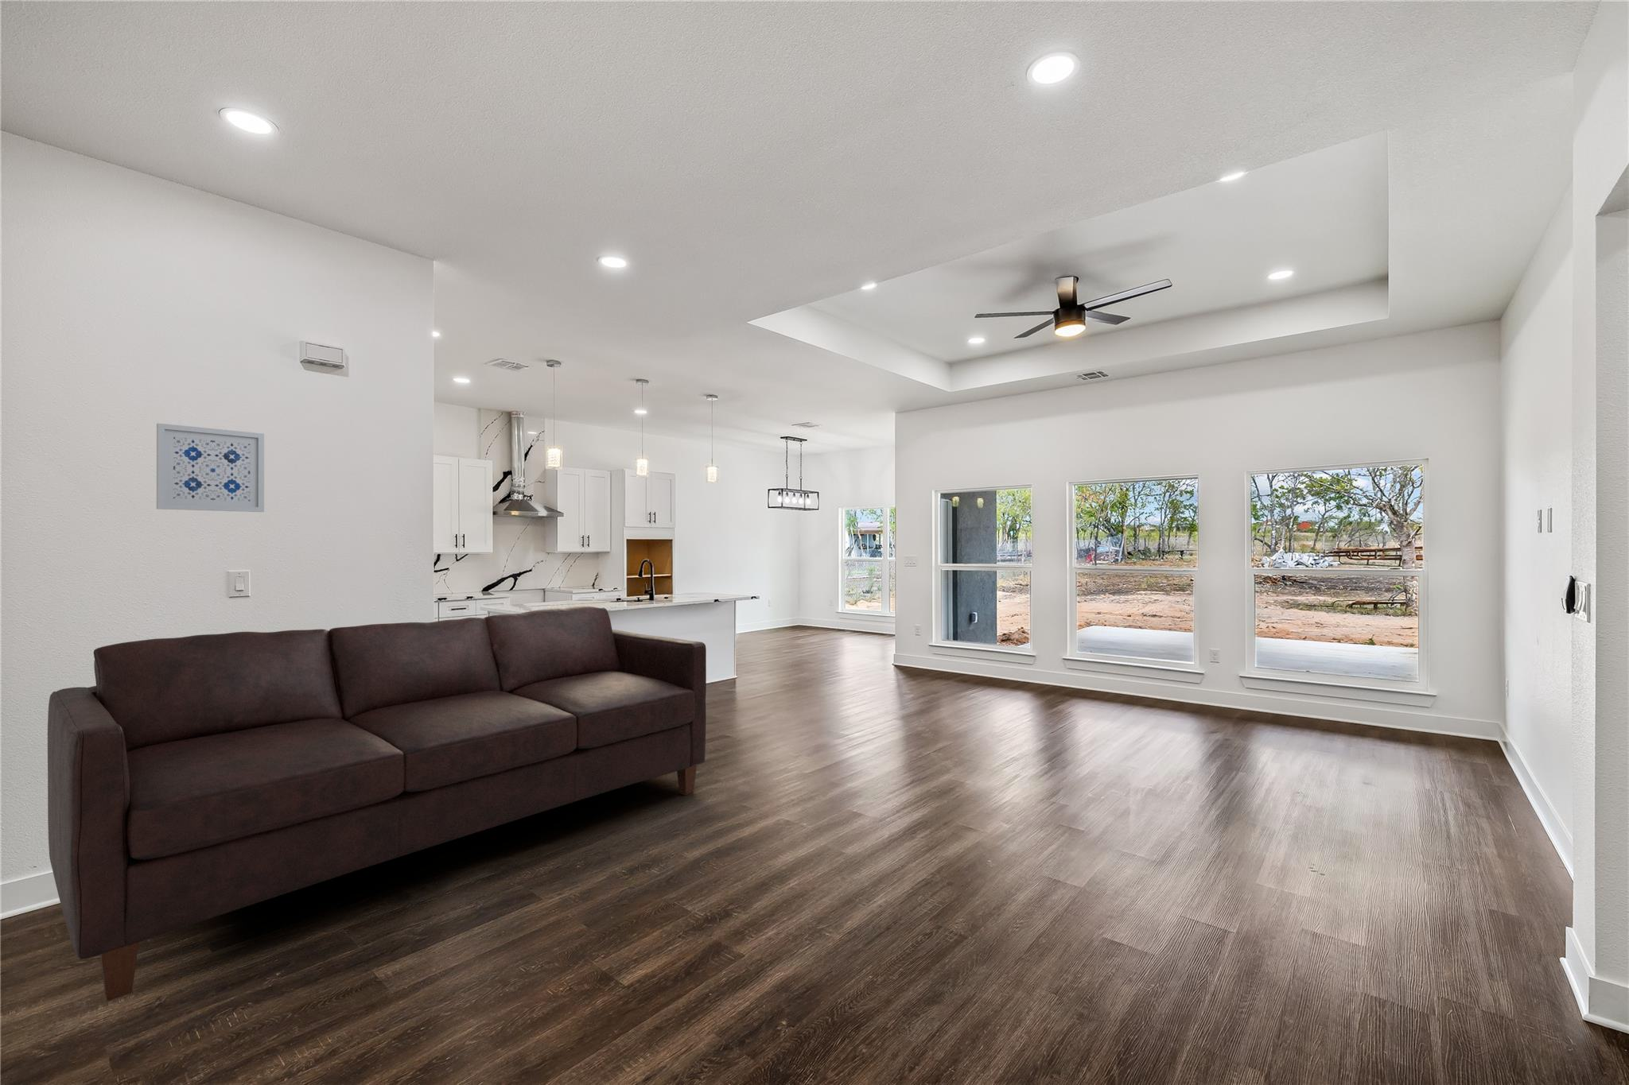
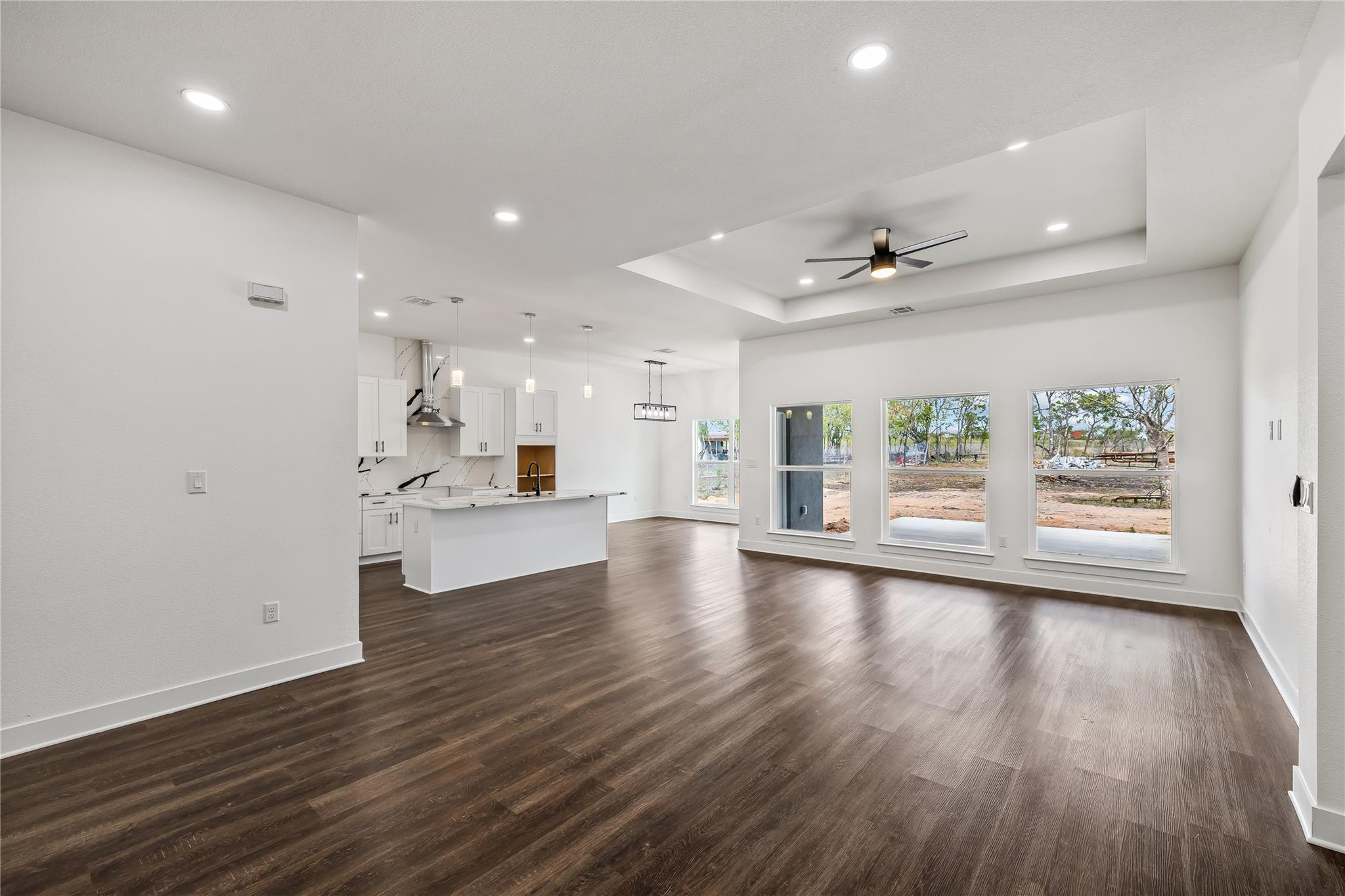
- wall art [156,423,265,512]
- sofa [47,605,707,1001]
